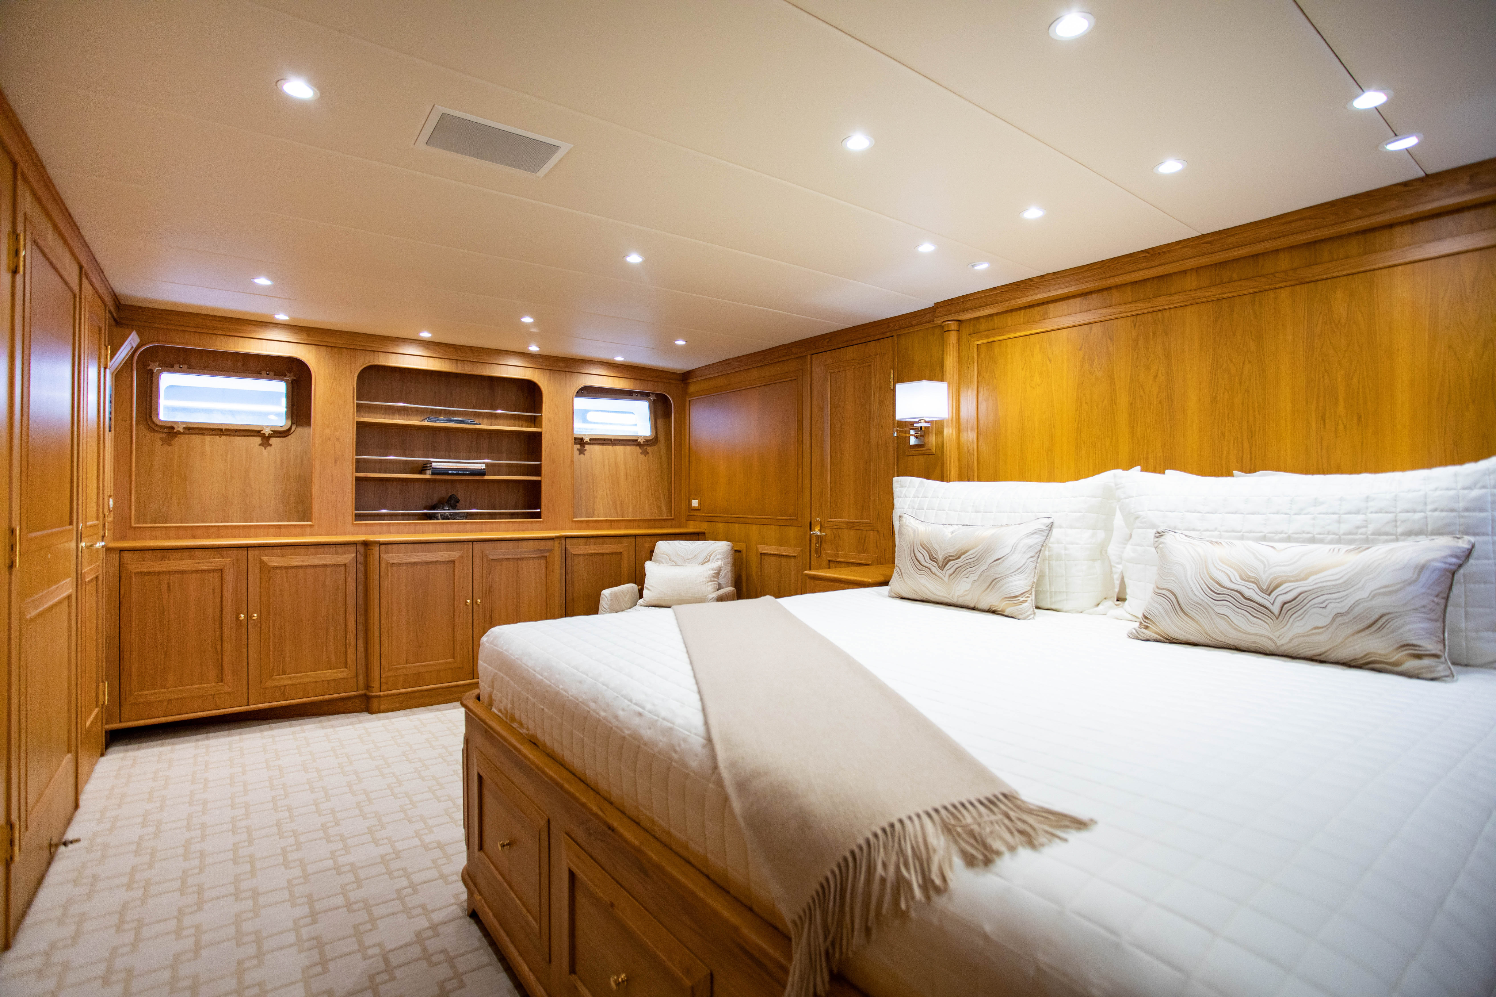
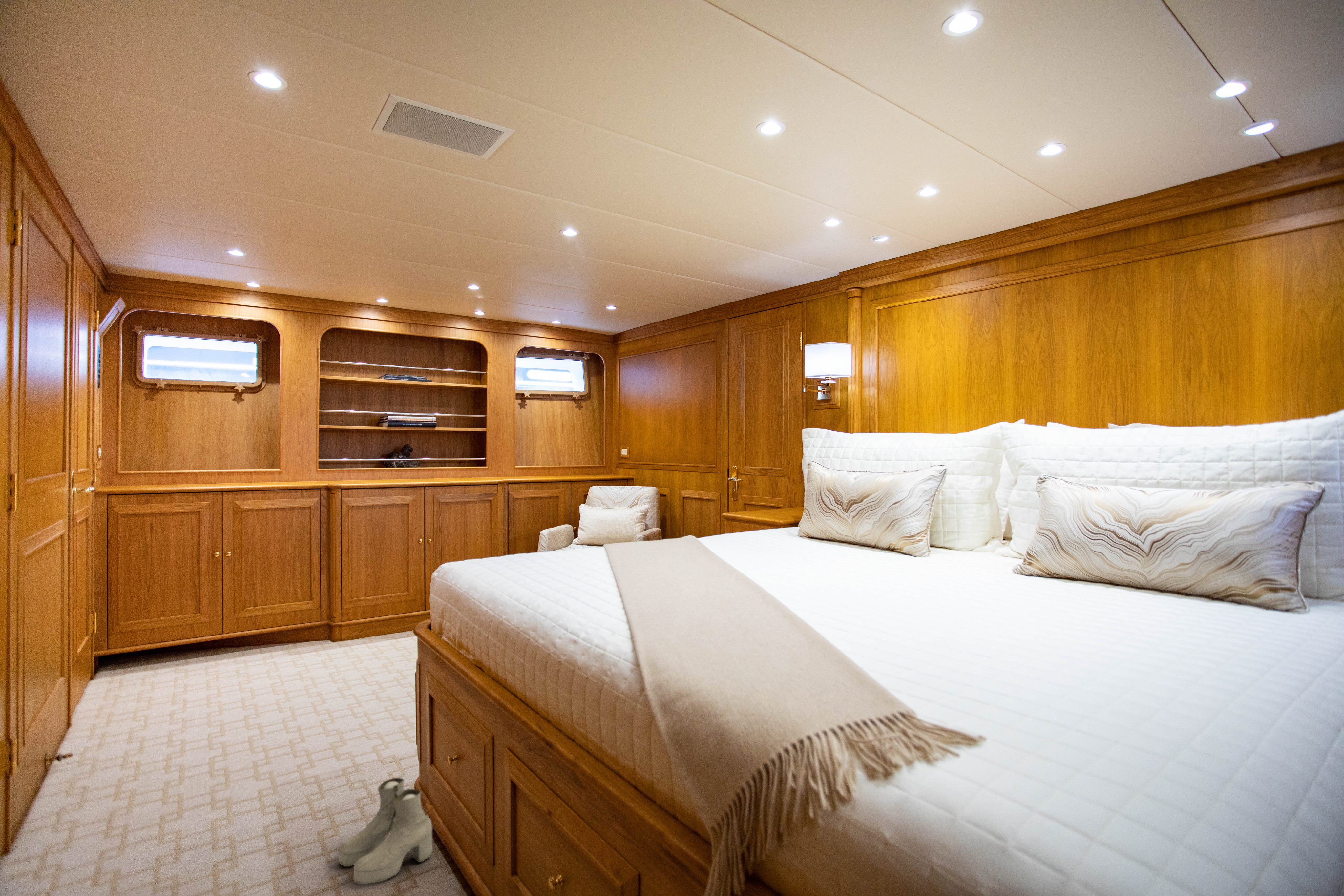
+ boots [339,777,432,884]
